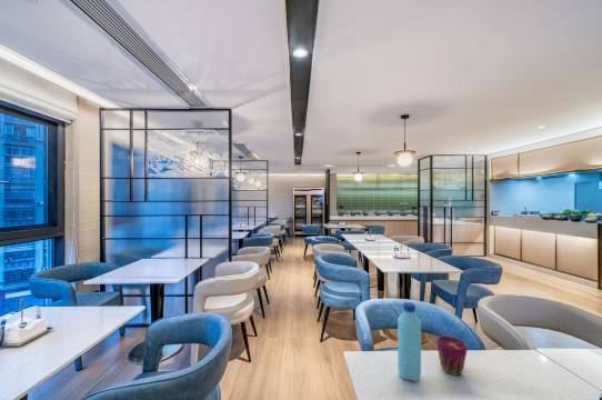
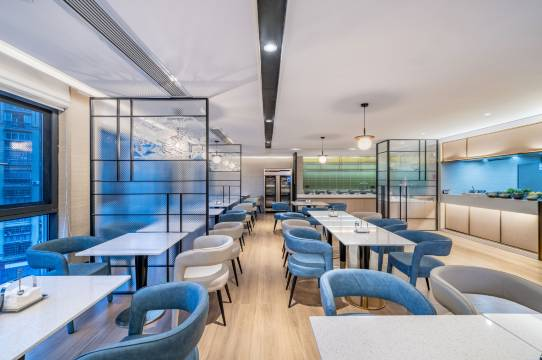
- water bottle [397,301,422,382]
- cup [435,336,469,377]
